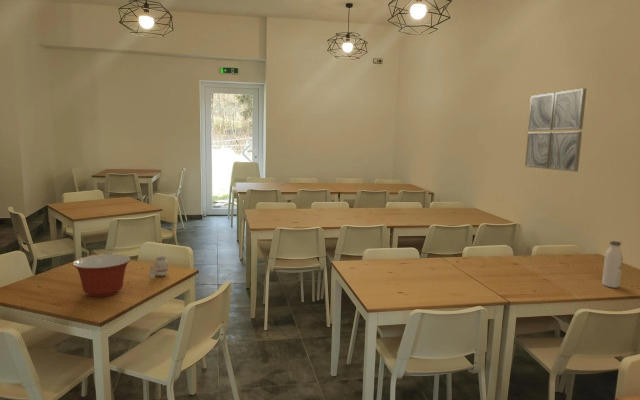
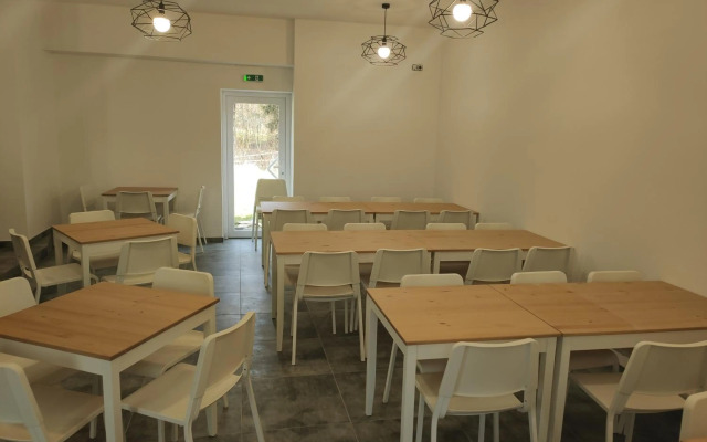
- mixing bowl [72,253,132,298]
- candle [149,255,169,280]
- water bottle [601,240,624,289]
- wall art [524,87,587,173]
